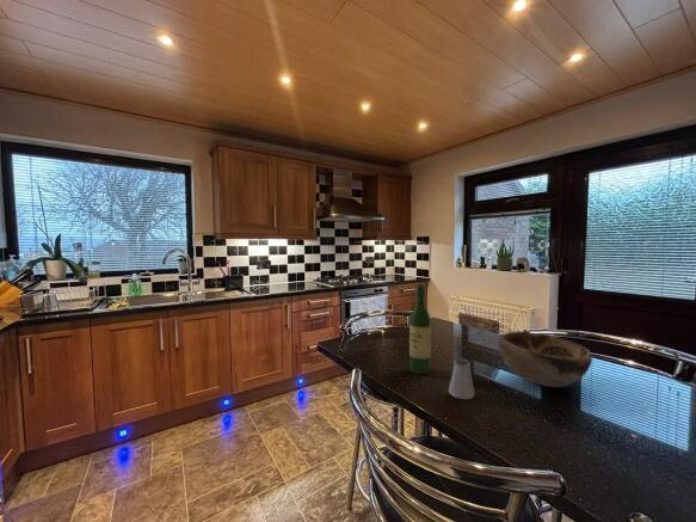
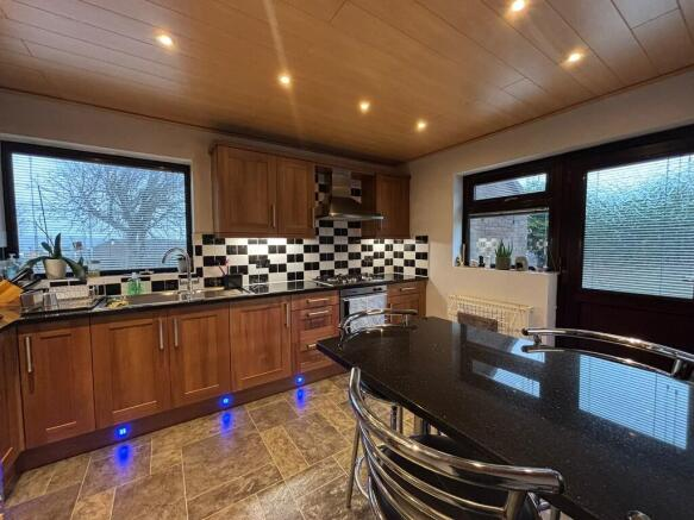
- decorative bowl [498,331,593,388]
- saltshaker [448,357,476,400]
- wine bottle [408,283,432,375]
